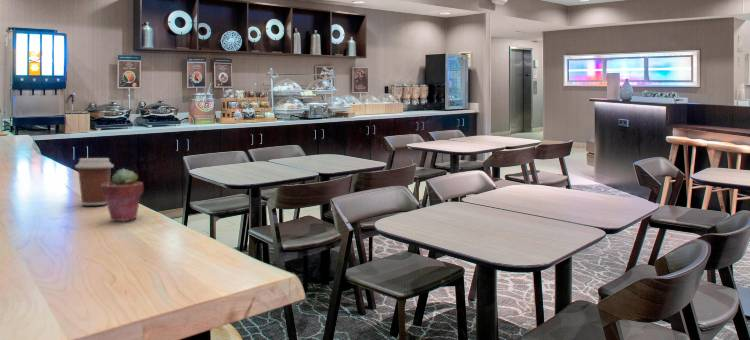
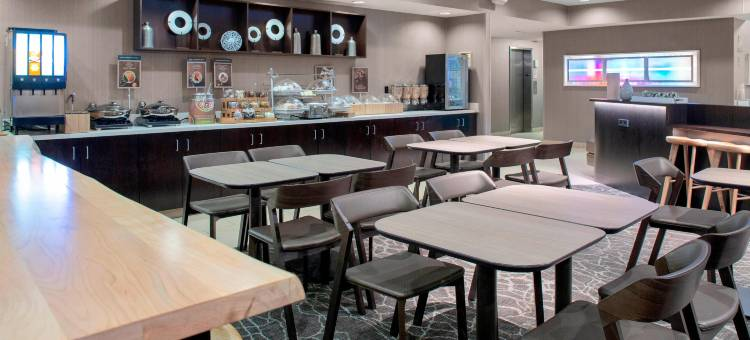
- coffee cup [74,157,115,206]
- potted succulent [101,167,144,222]
